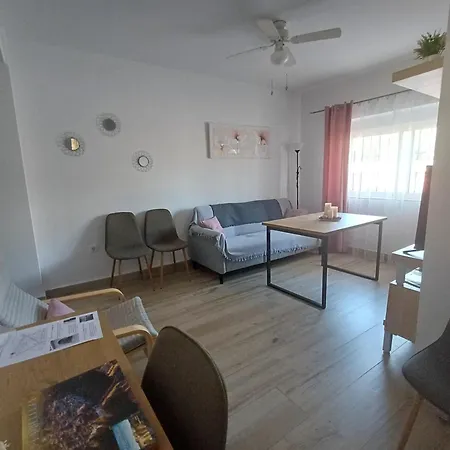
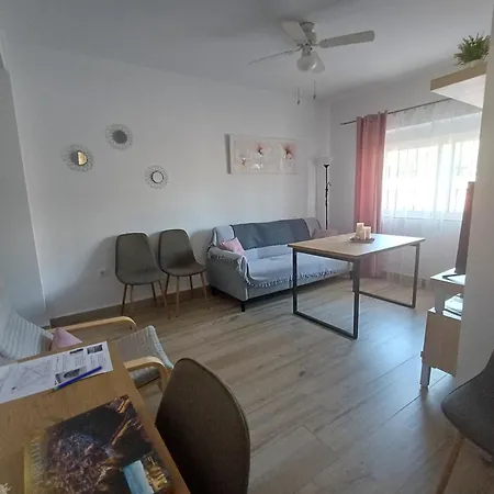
+ pen [52,366,103,392]
